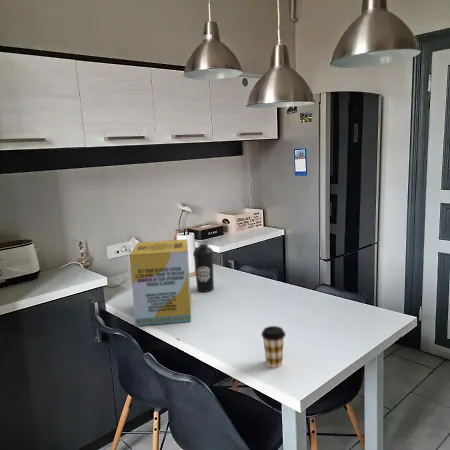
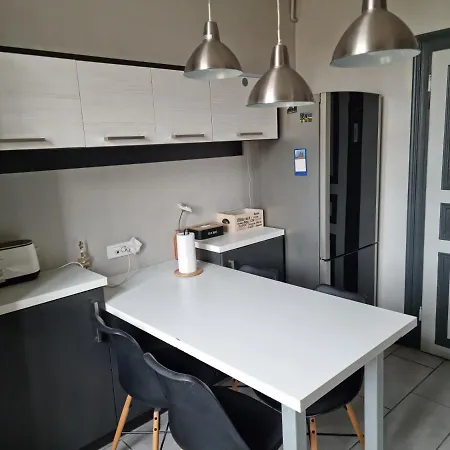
- water bottle [192,243,215,293]
- cereal box [129,238,192,326]
- coffee cup [260,325,287,369]
